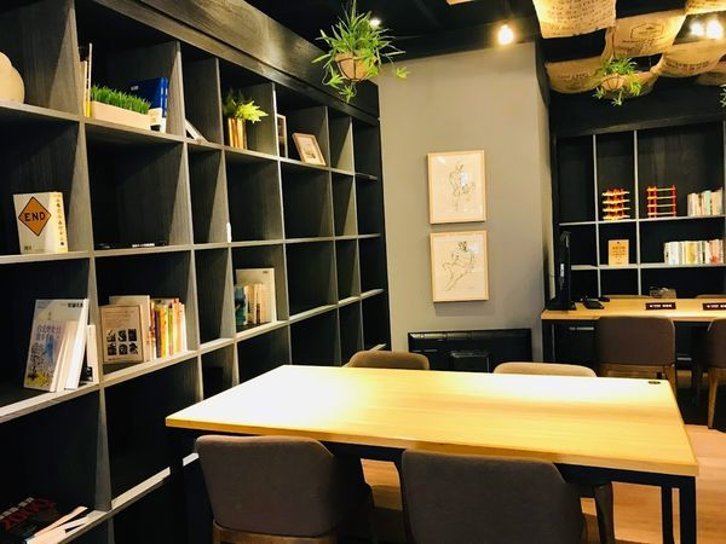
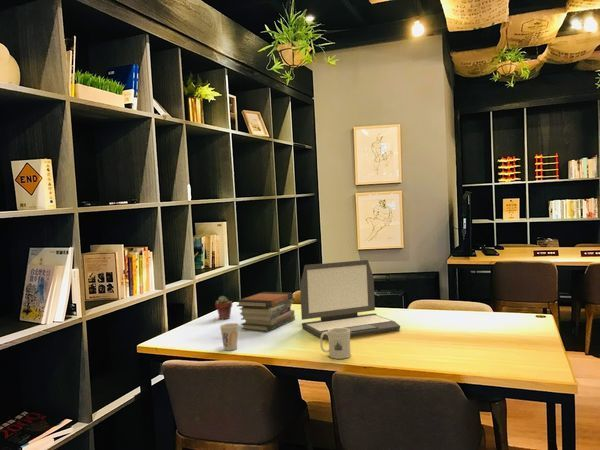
+ mug [319,328,352,360]
+ laptop [299,259,401,340]
+ potted succulent [214,295,233,320]
+ cup [219,322,240,351]
+ book stack [235,291,296,332]
